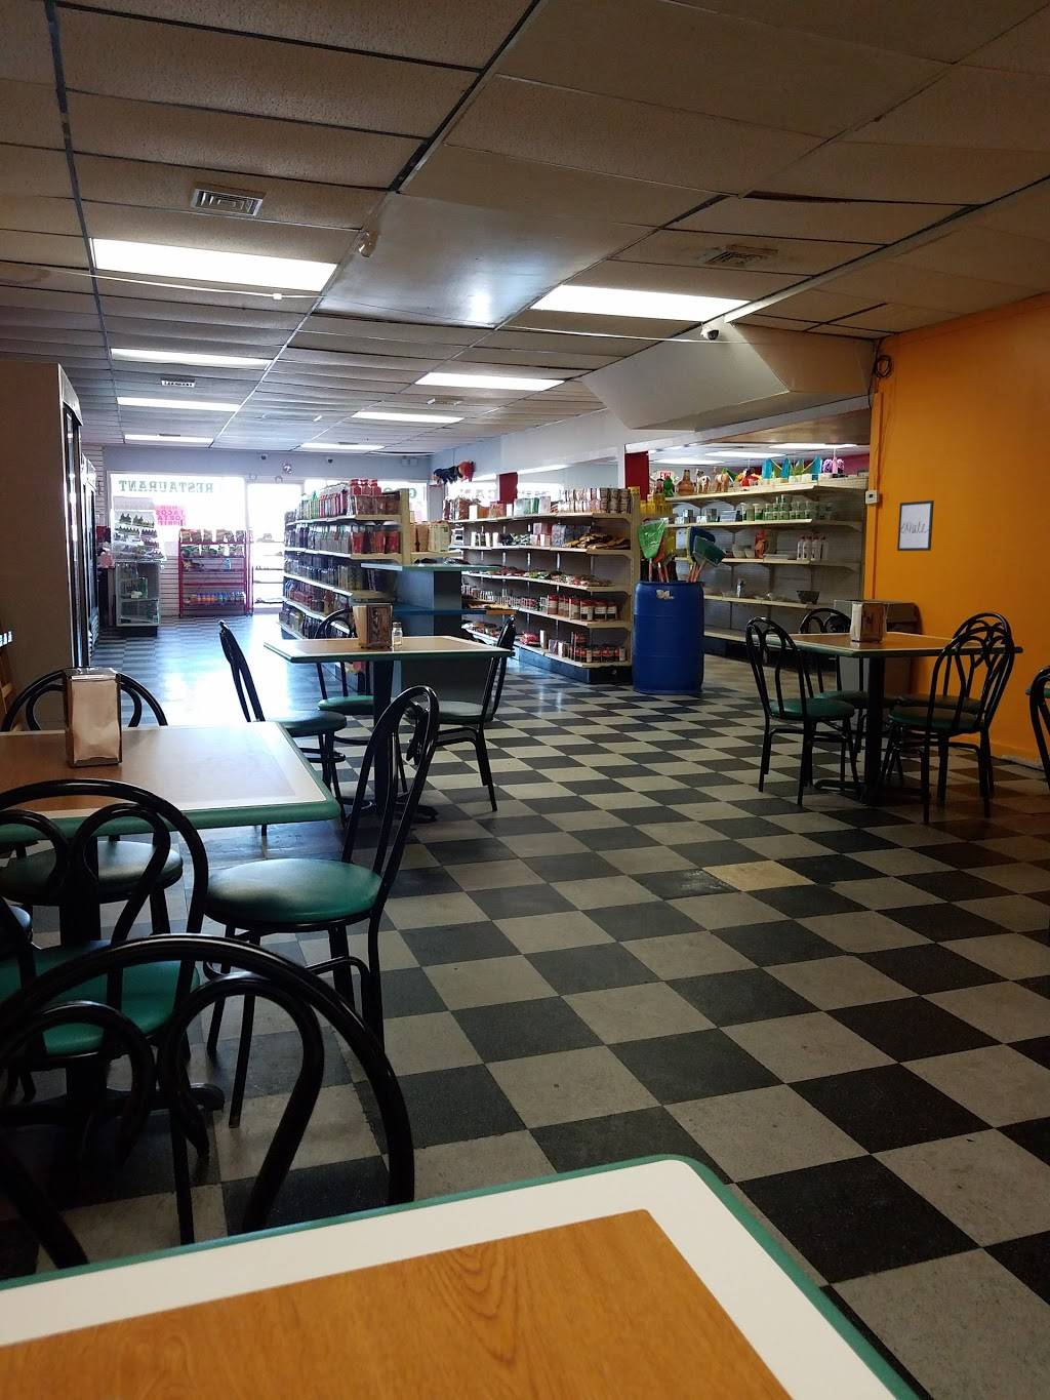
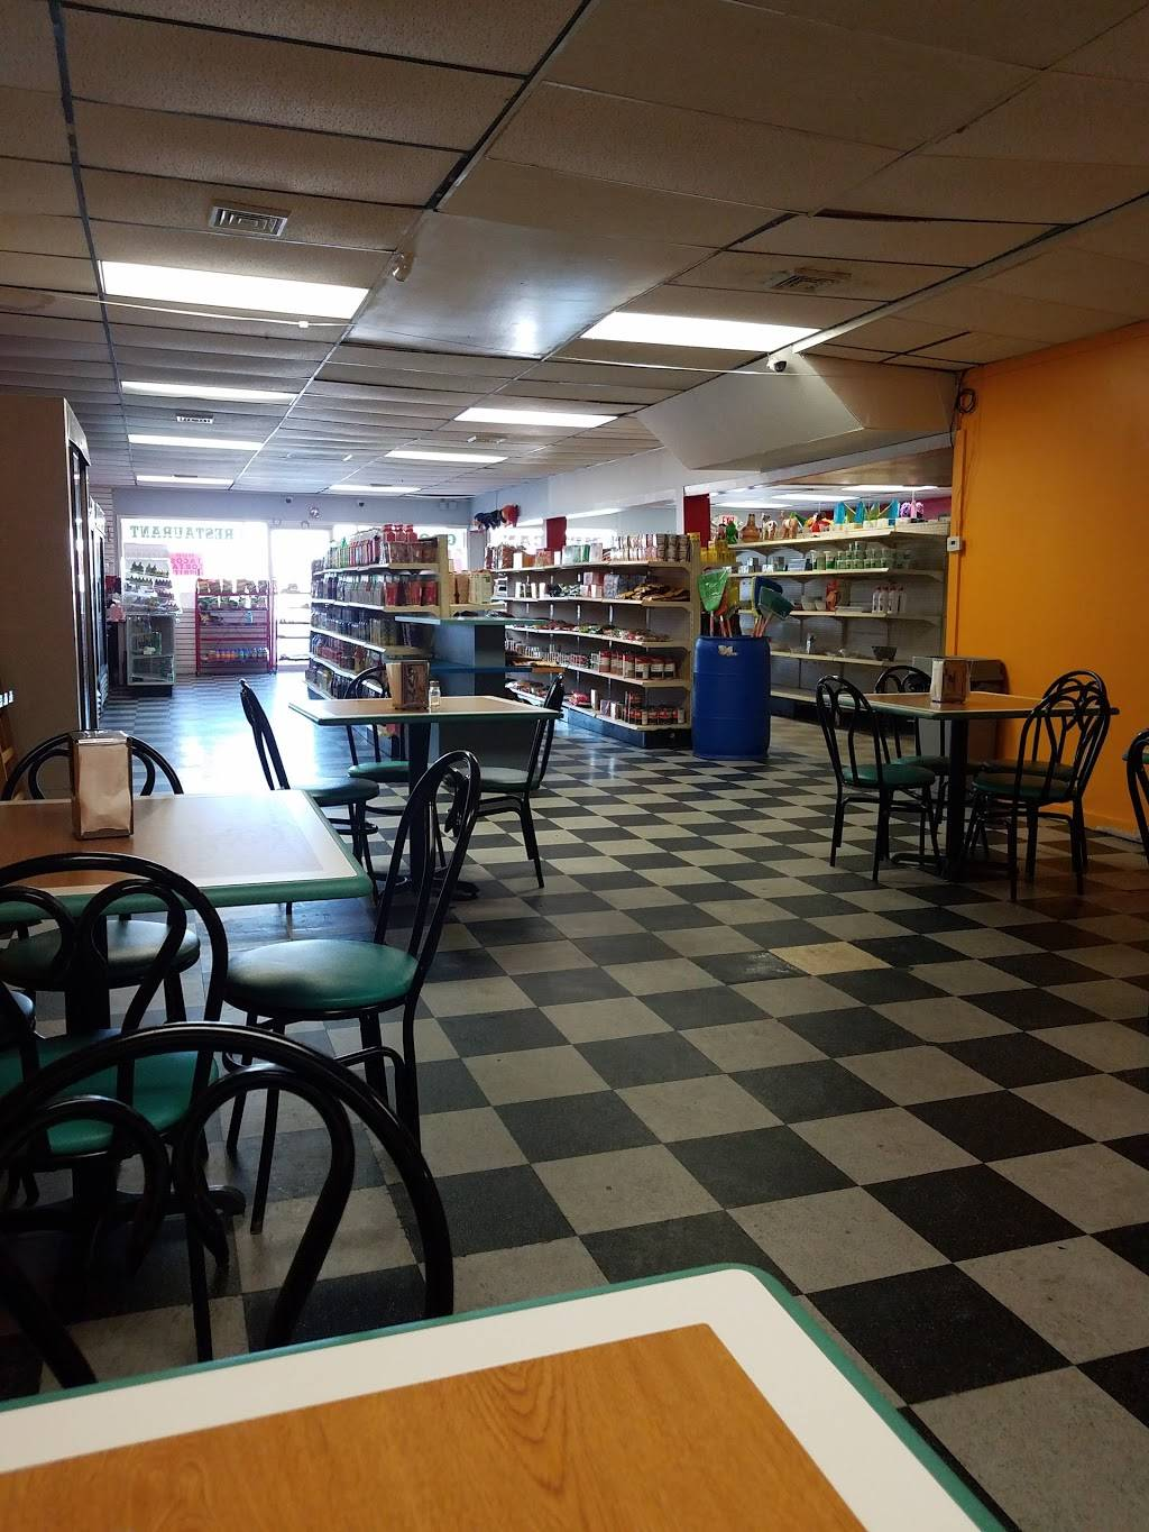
- wall art [897,500,935,552]
